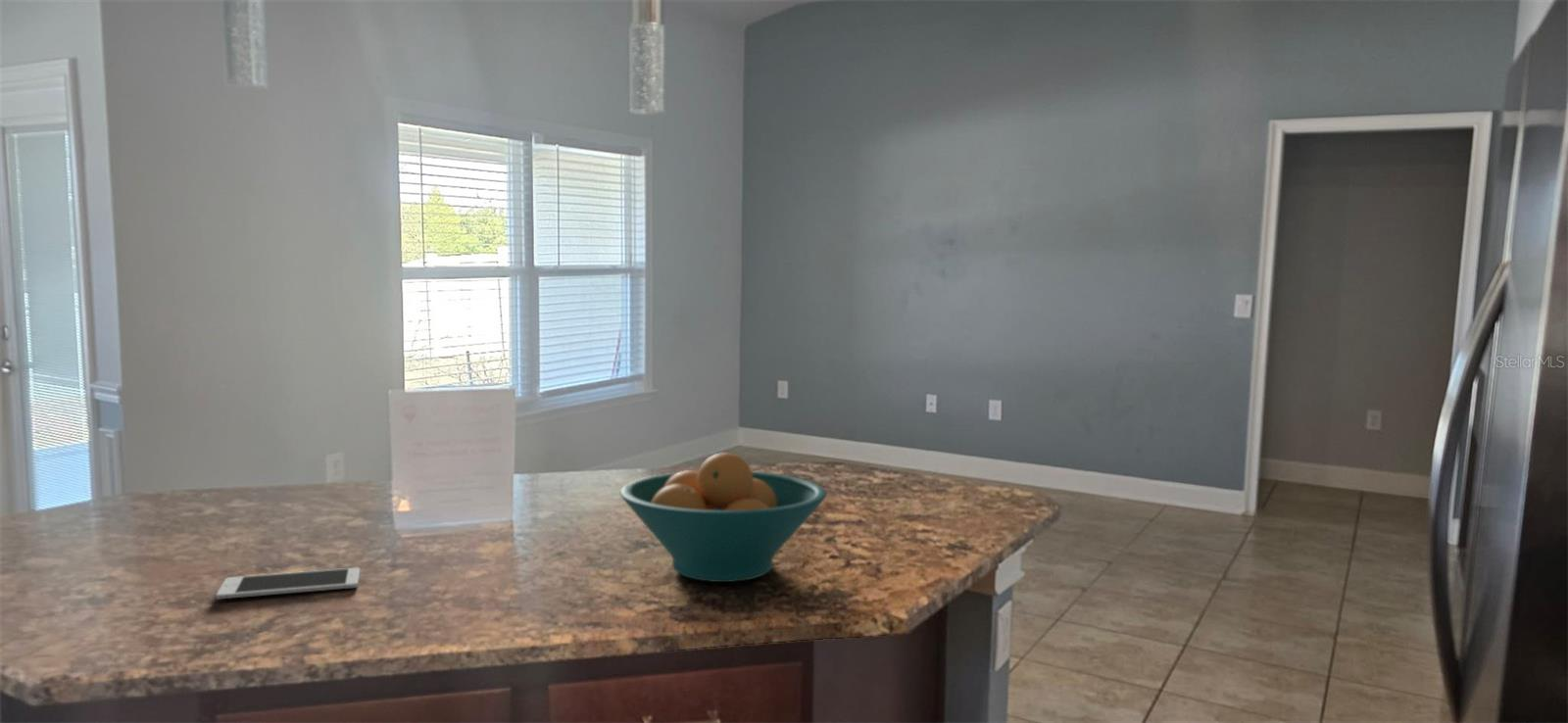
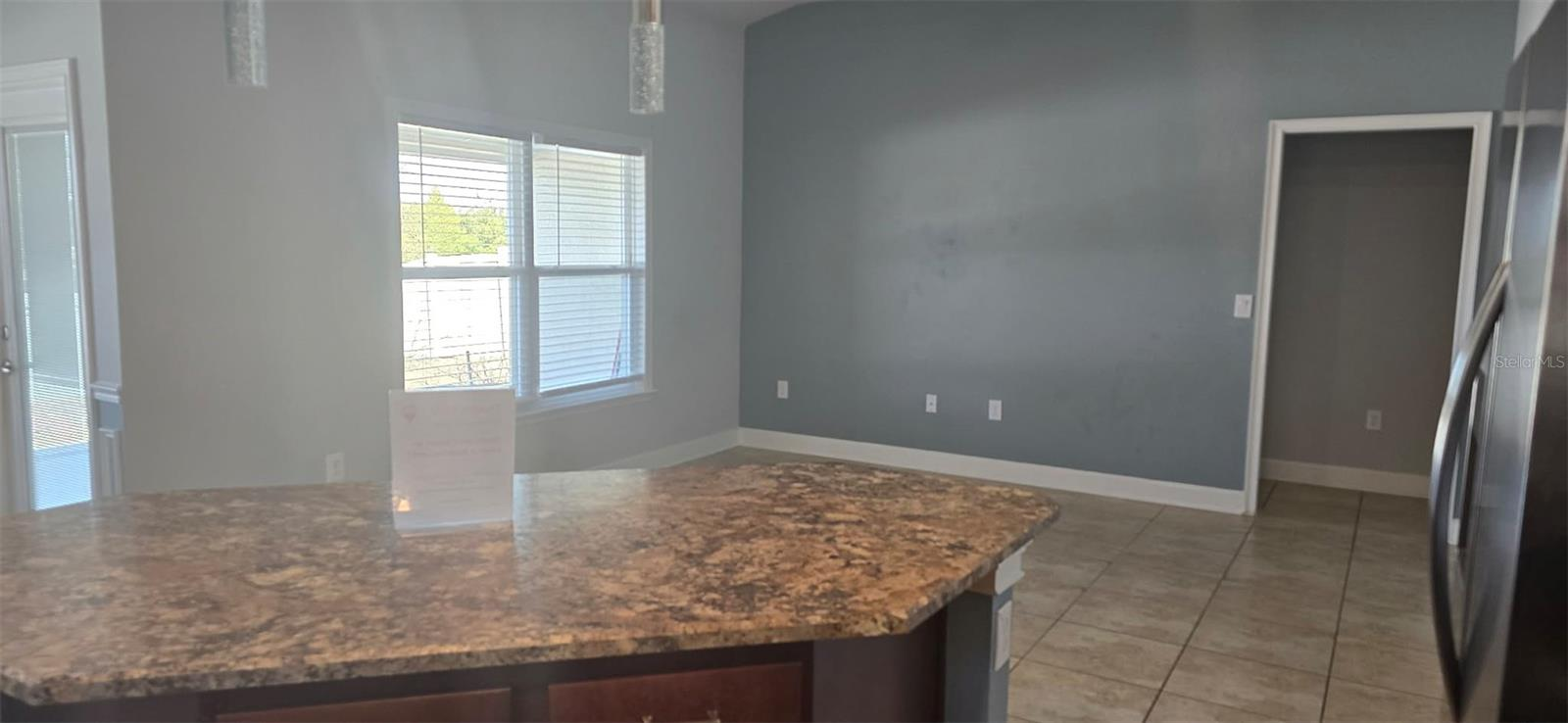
- cell phone [216,566,361,601]
- fruit bowl [619,452,828,583]
